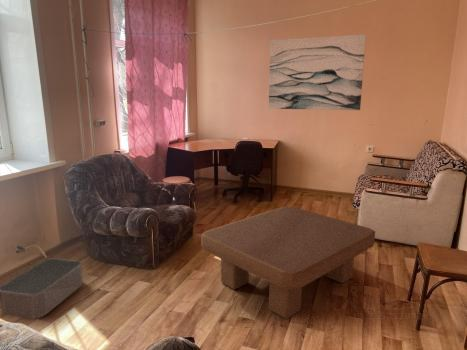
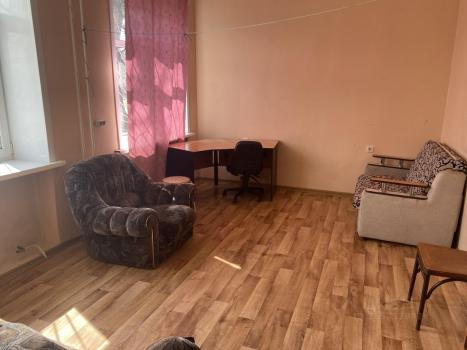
- coffee table [200,206,376,320]
- storage bin [0,257,84,320]
- wall art [268,34,367,111]
